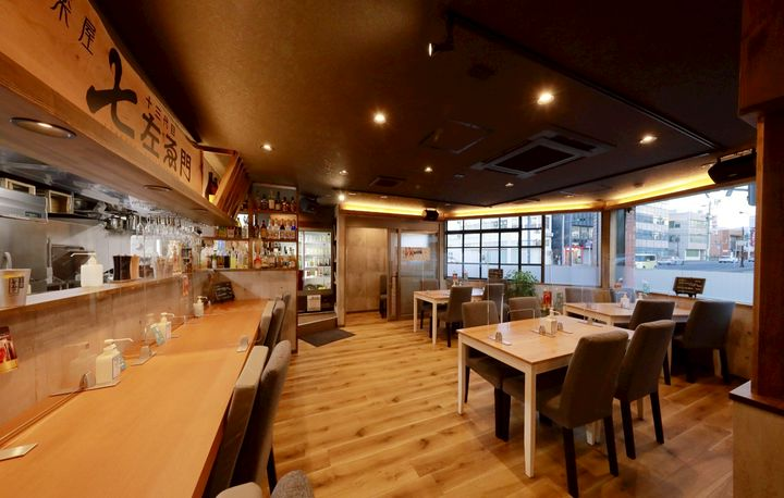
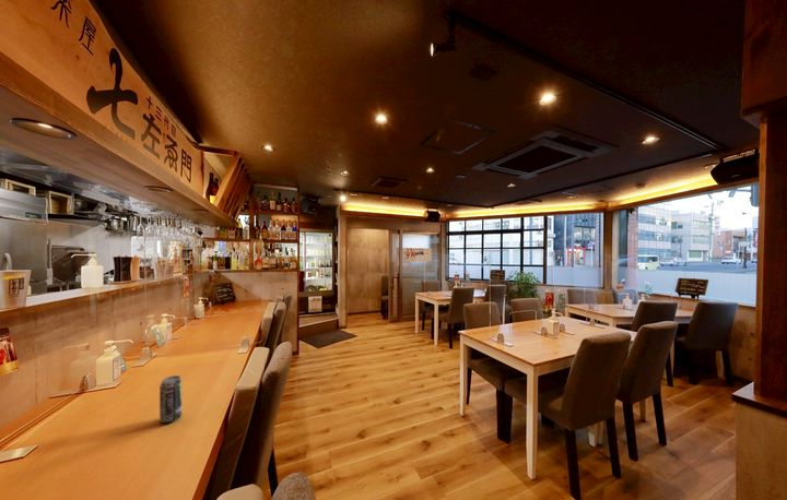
+ beverage can [158,374,183,424]
